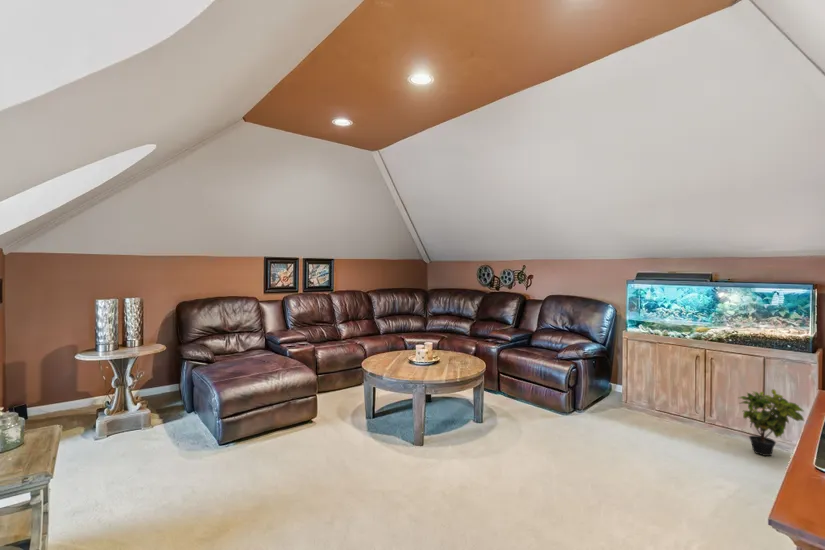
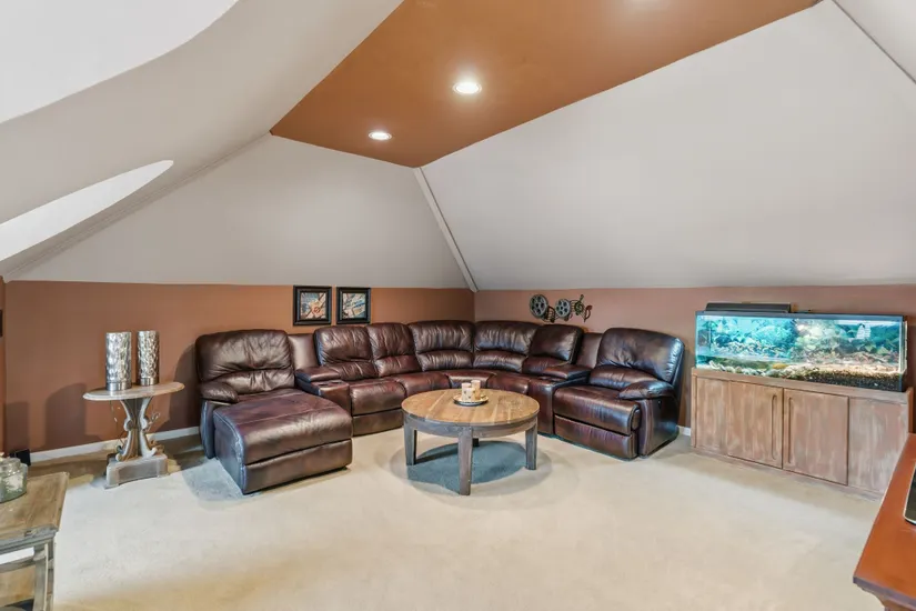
- potted plant [737,388,805,457]
